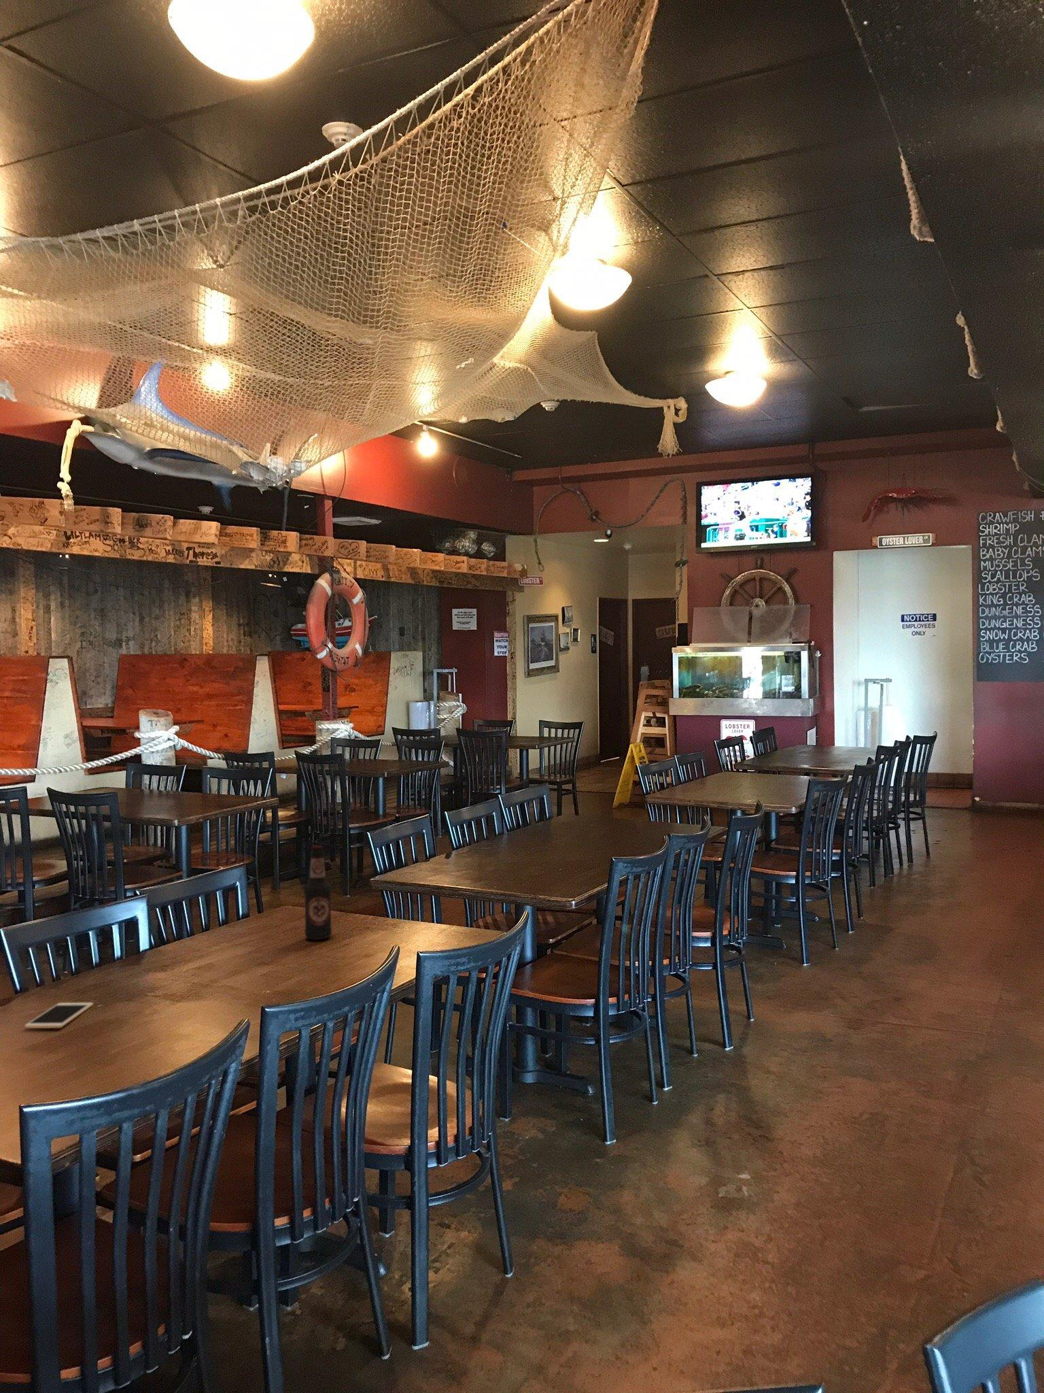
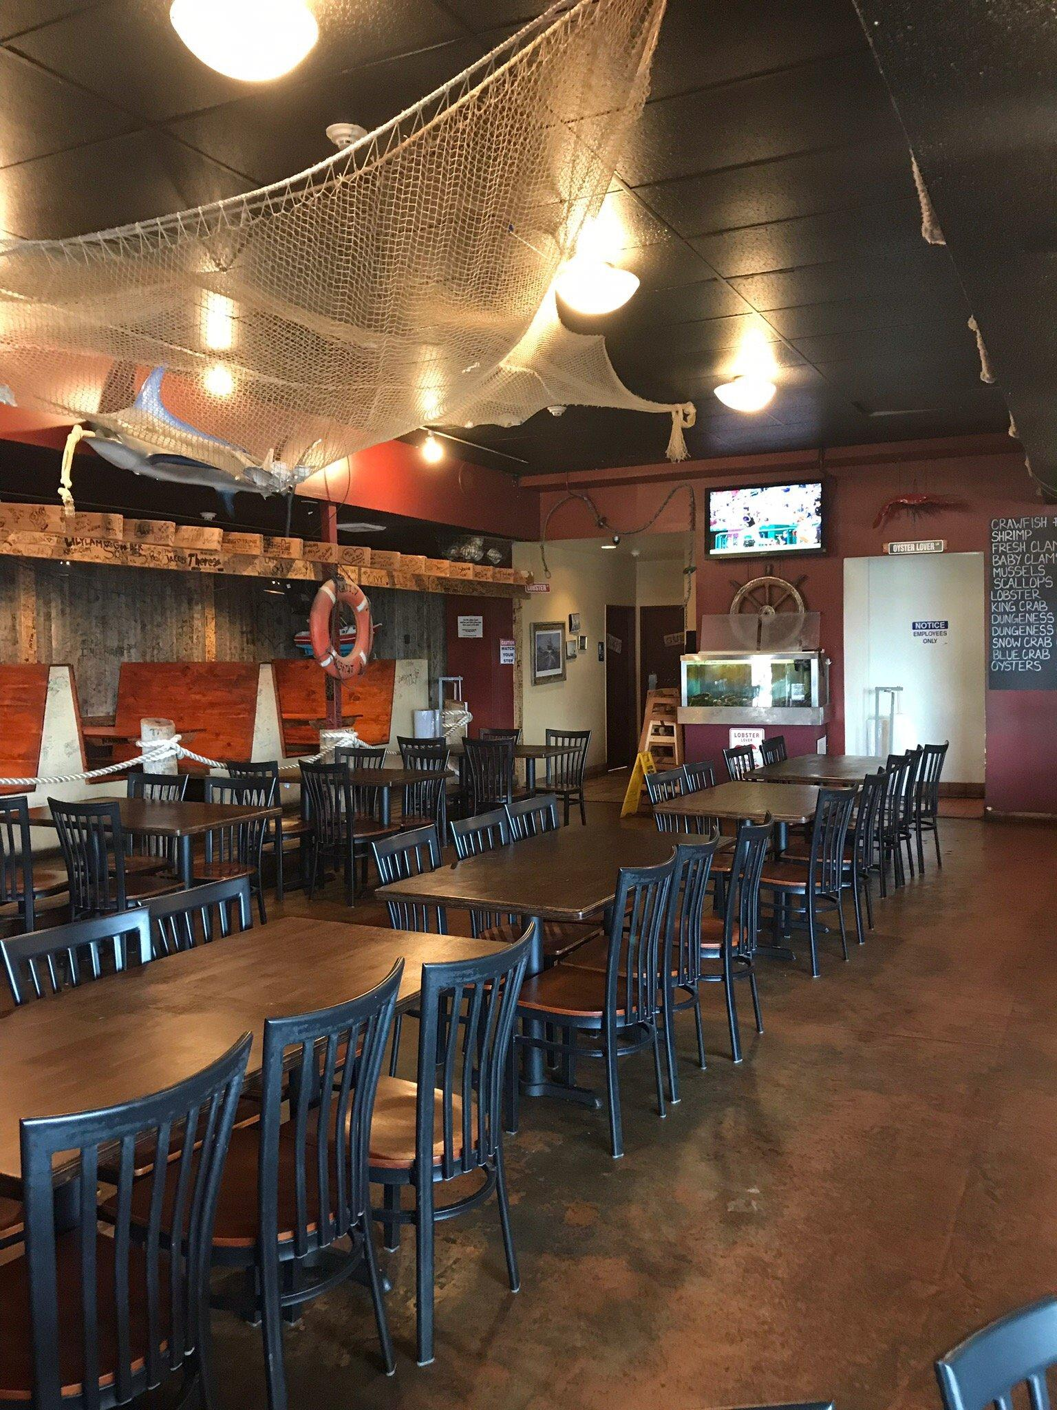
- cell phone [24,1001,94,1029]
- bottle [304,845,332,941]
